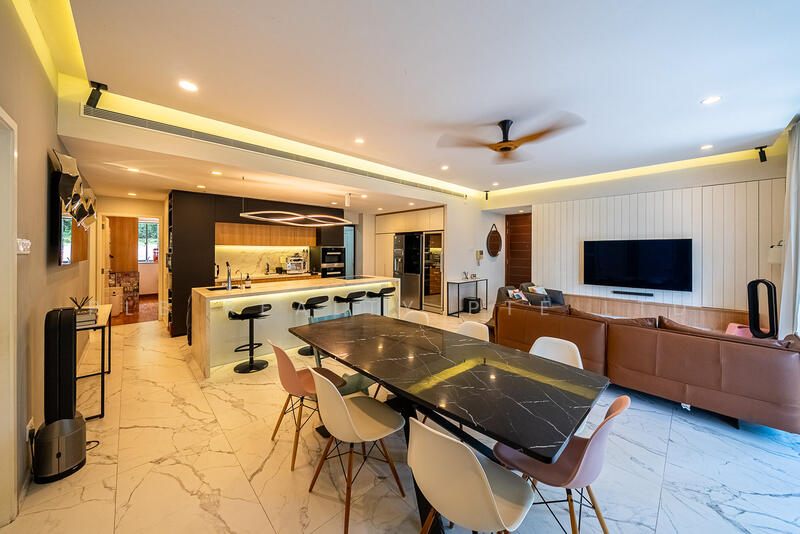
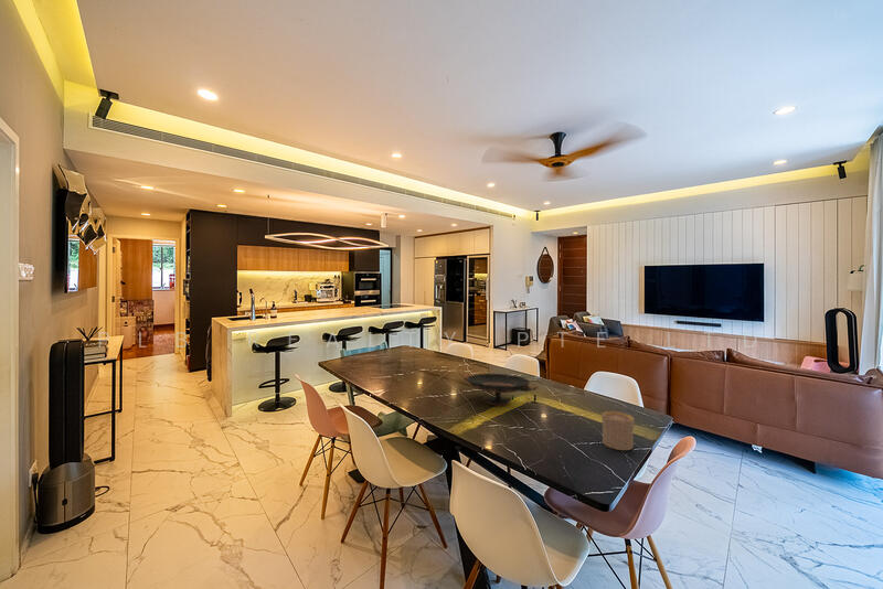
+ cup [600,410,636,451]
+ decorative bowl [462,373,539,407]
